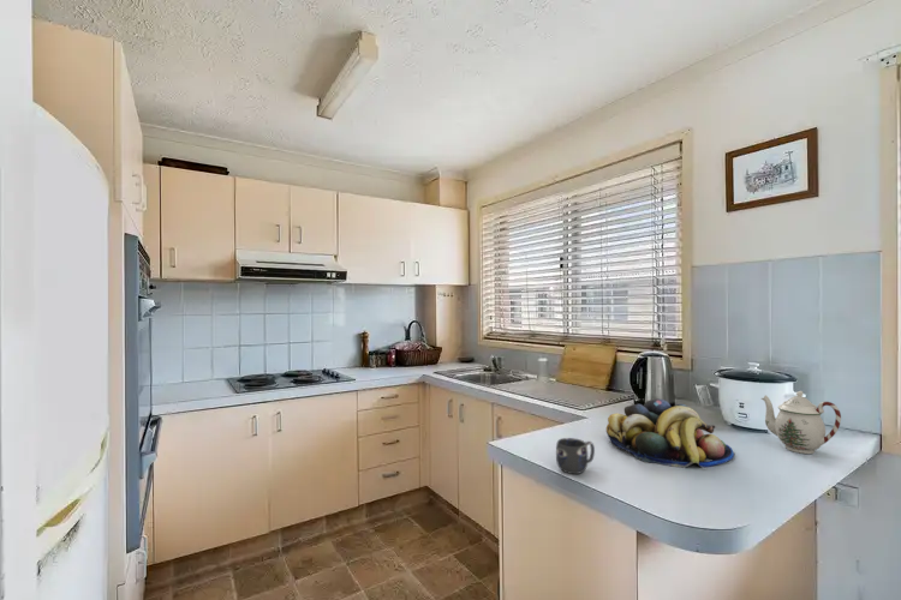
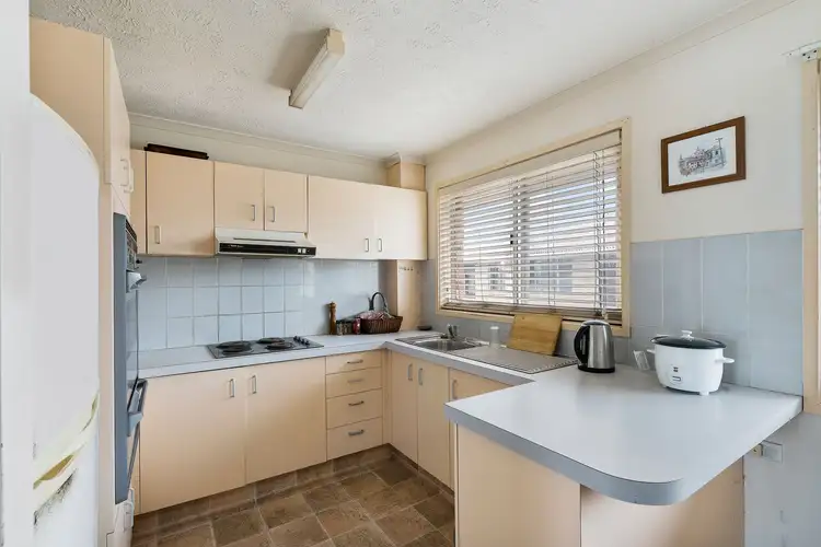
- mug [555,437,596,475]
- teapot [760,390,842,455]
- fruit bowl [605,397,735,469]
